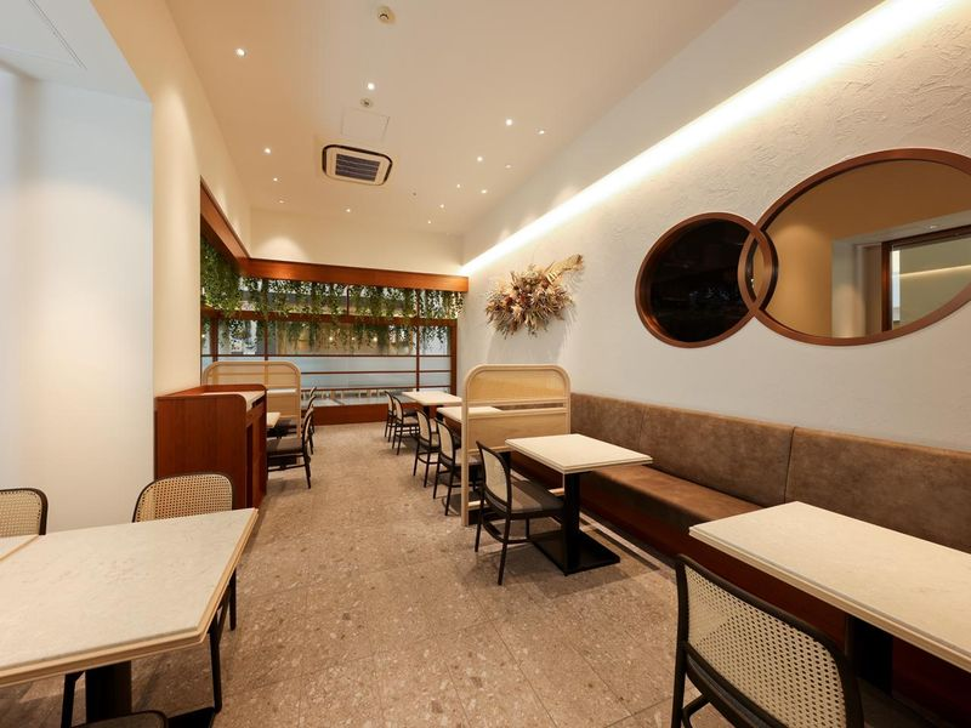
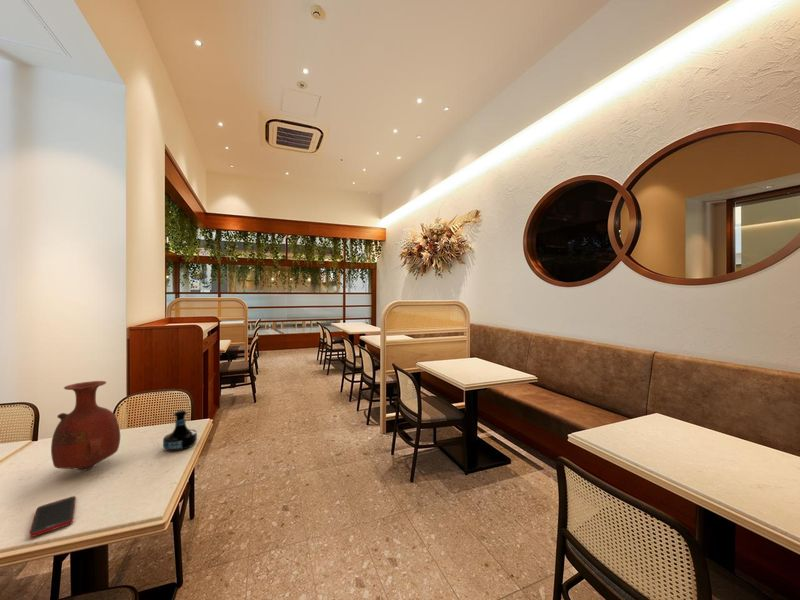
+ tequila bottle [162,409,198,452]
+ cell phone [29,495,77,538]
+ vase [50,380,121,472]
